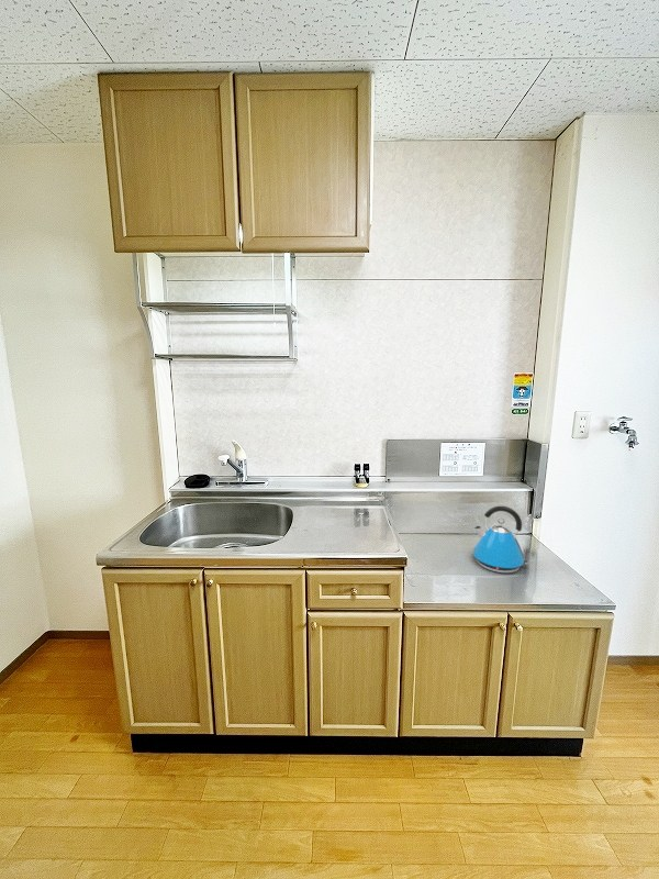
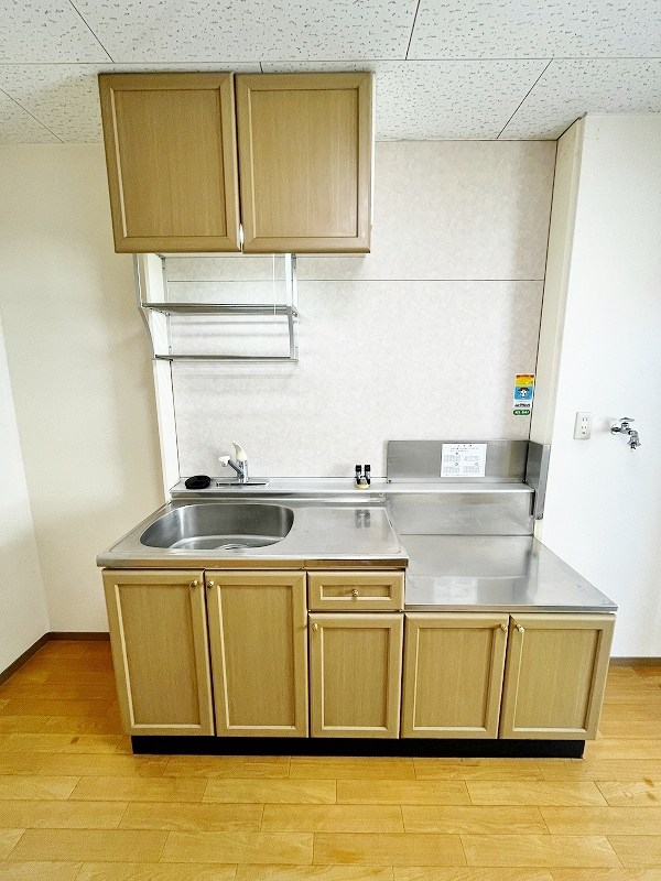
- kettle [472,505,530,574]
